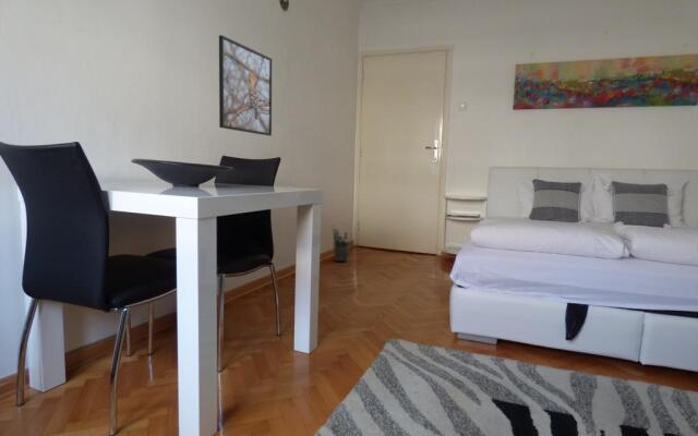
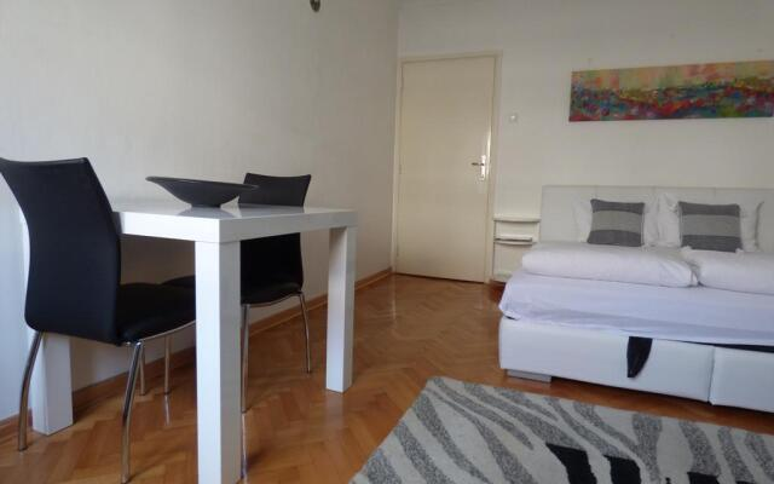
- potted plant [329,225,352,263]
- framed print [218,34,273,136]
